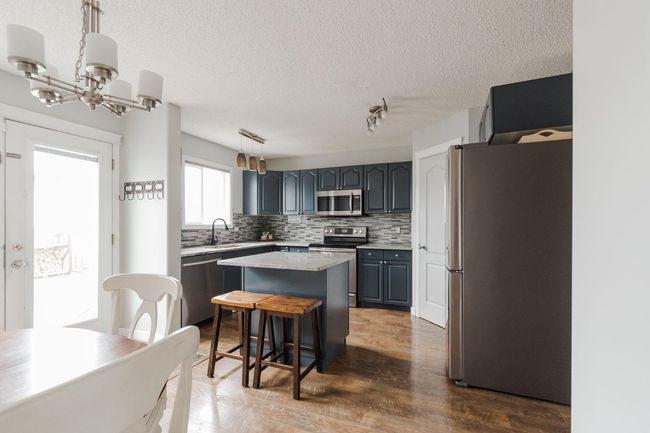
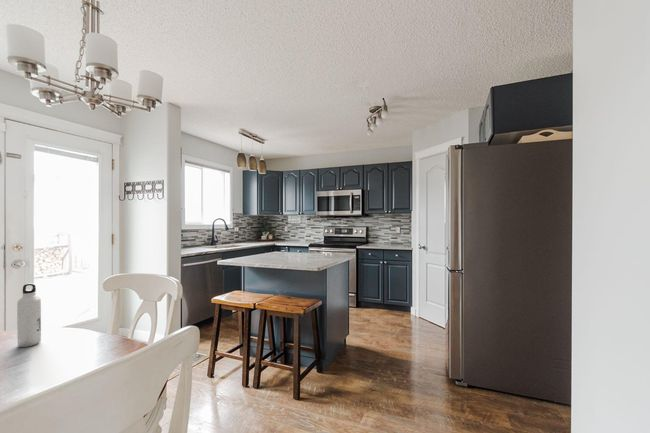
+ water bottle [16,283,42,348]
